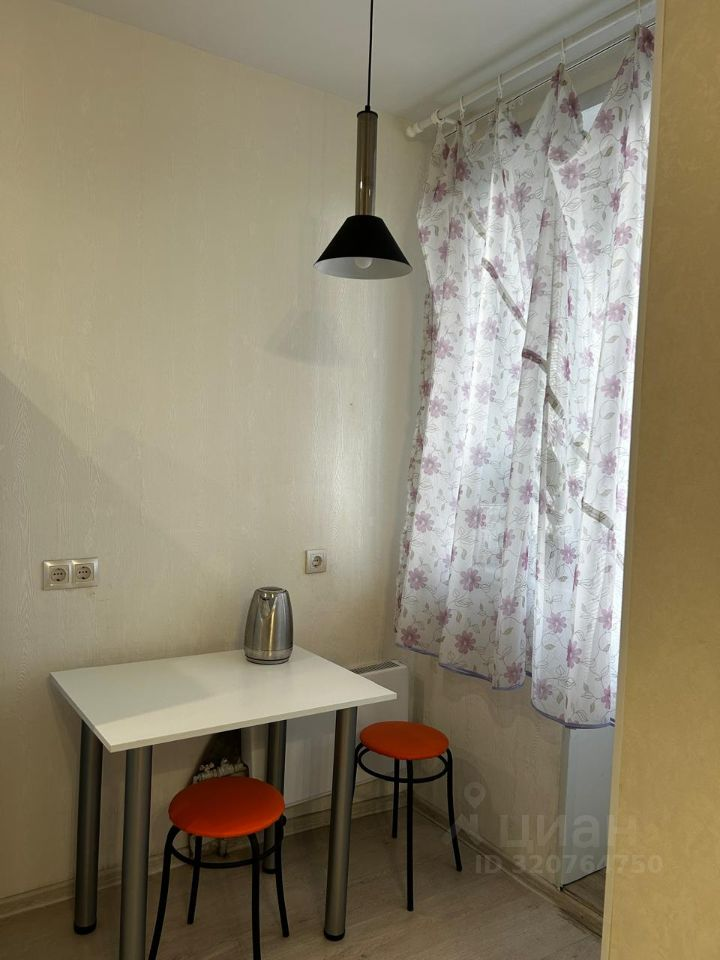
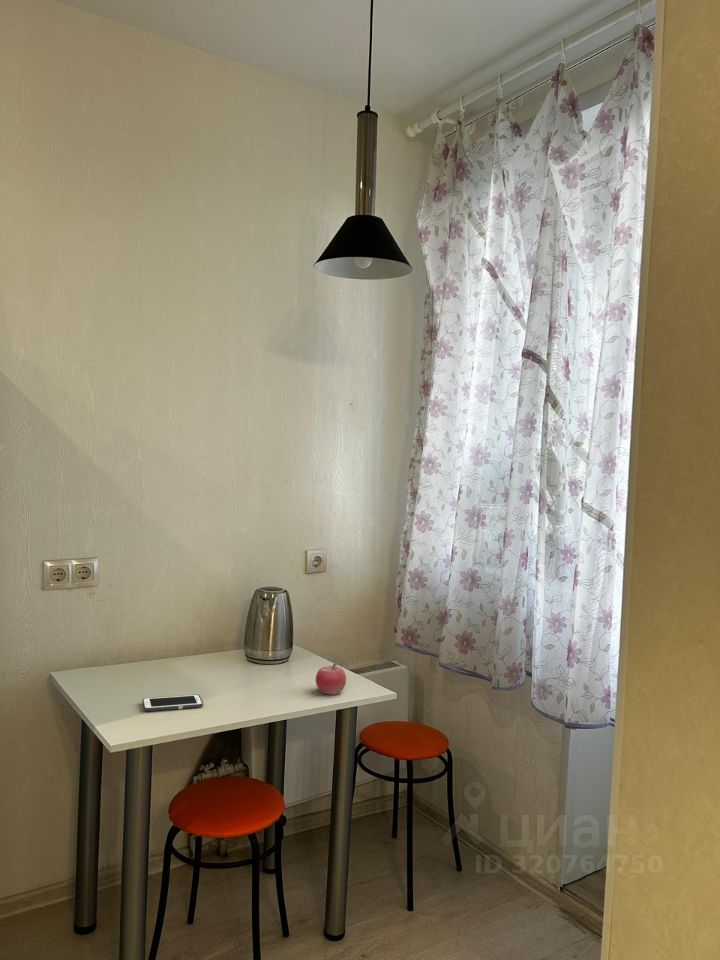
+ cell phone [141,693,204,712]
+ fruit [315,662,347,696]
